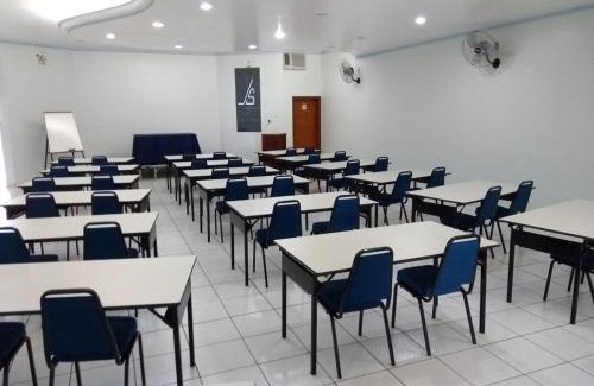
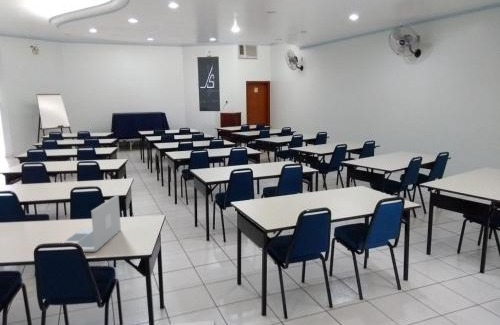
+ laptop [60,194,122,253]
